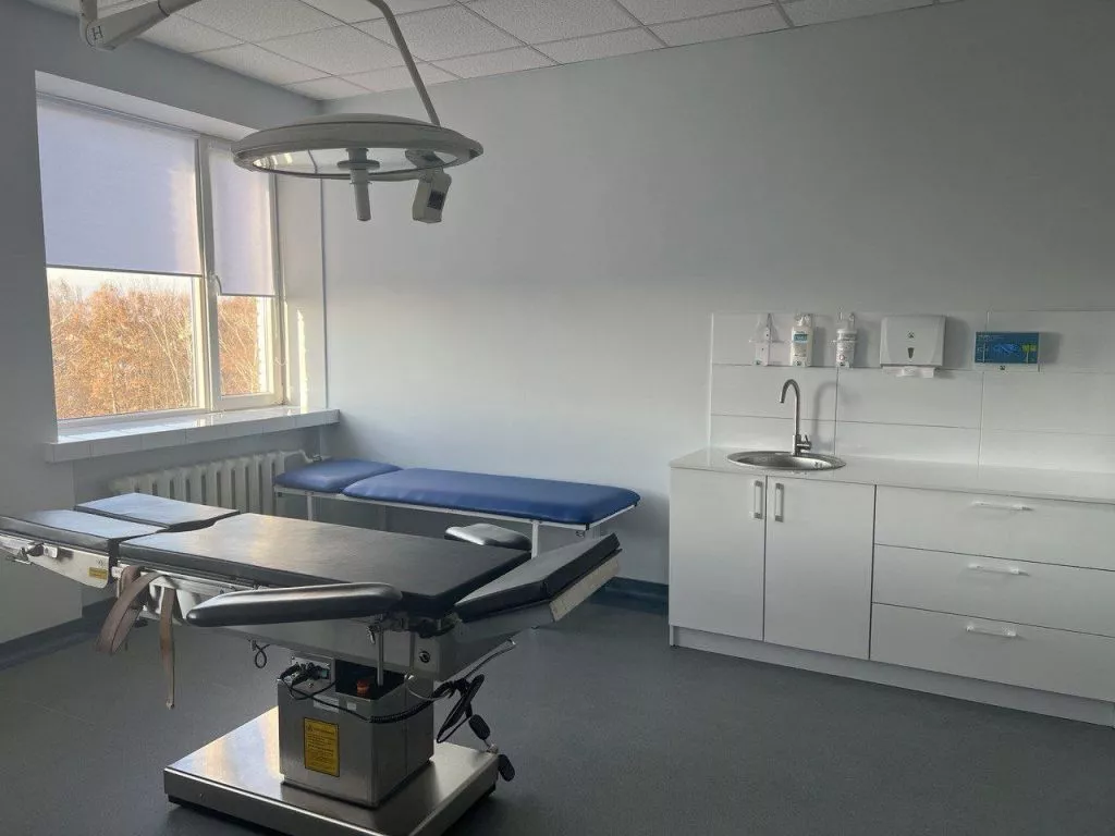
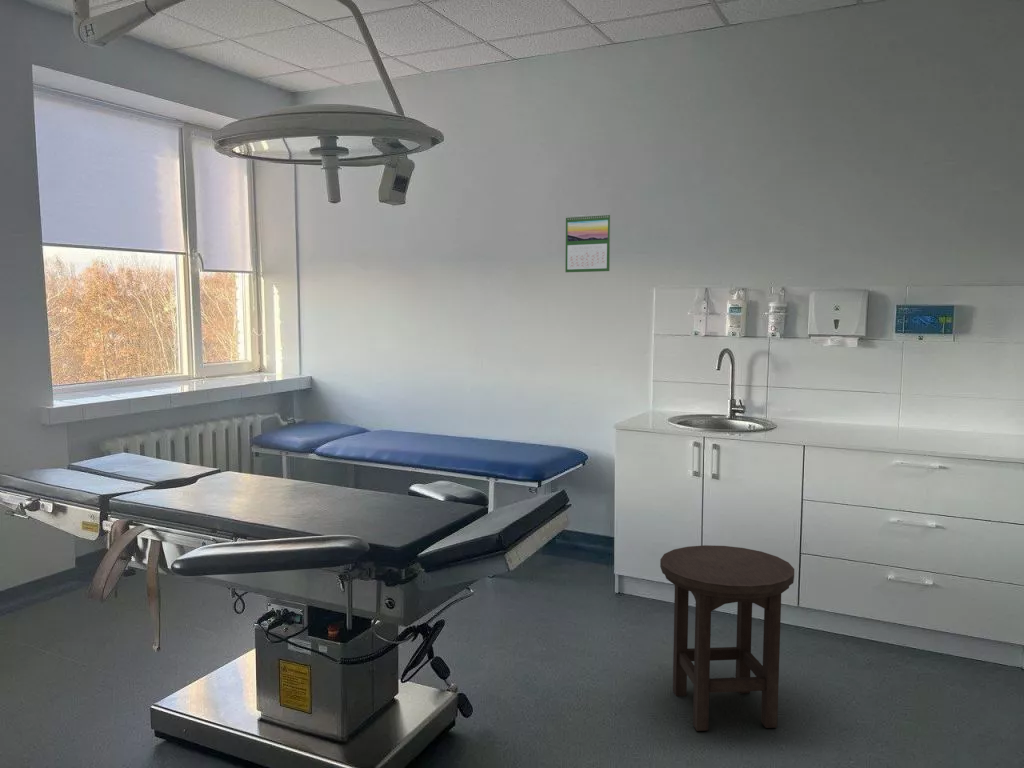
+ calendar [564,213,611,273]
+ stool [659,544,795,732]
